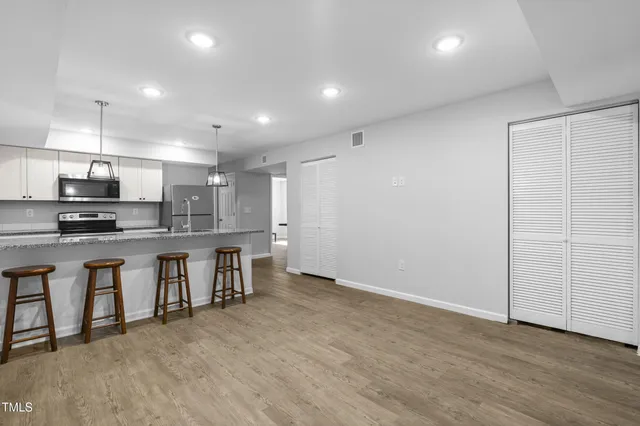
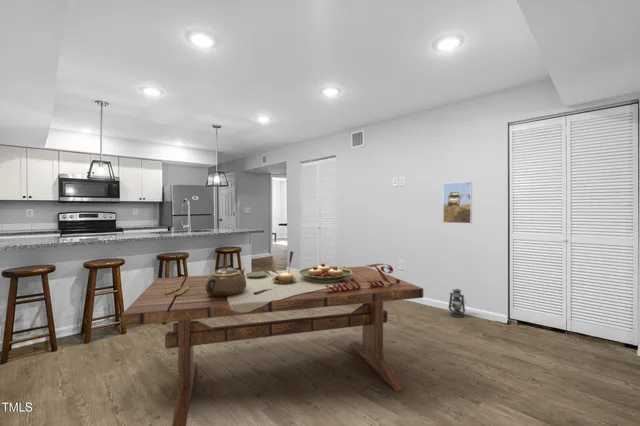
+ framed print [442,181,473,225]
+ lantern [448,288,467,319]
+ dining table [121,250,424,426]
